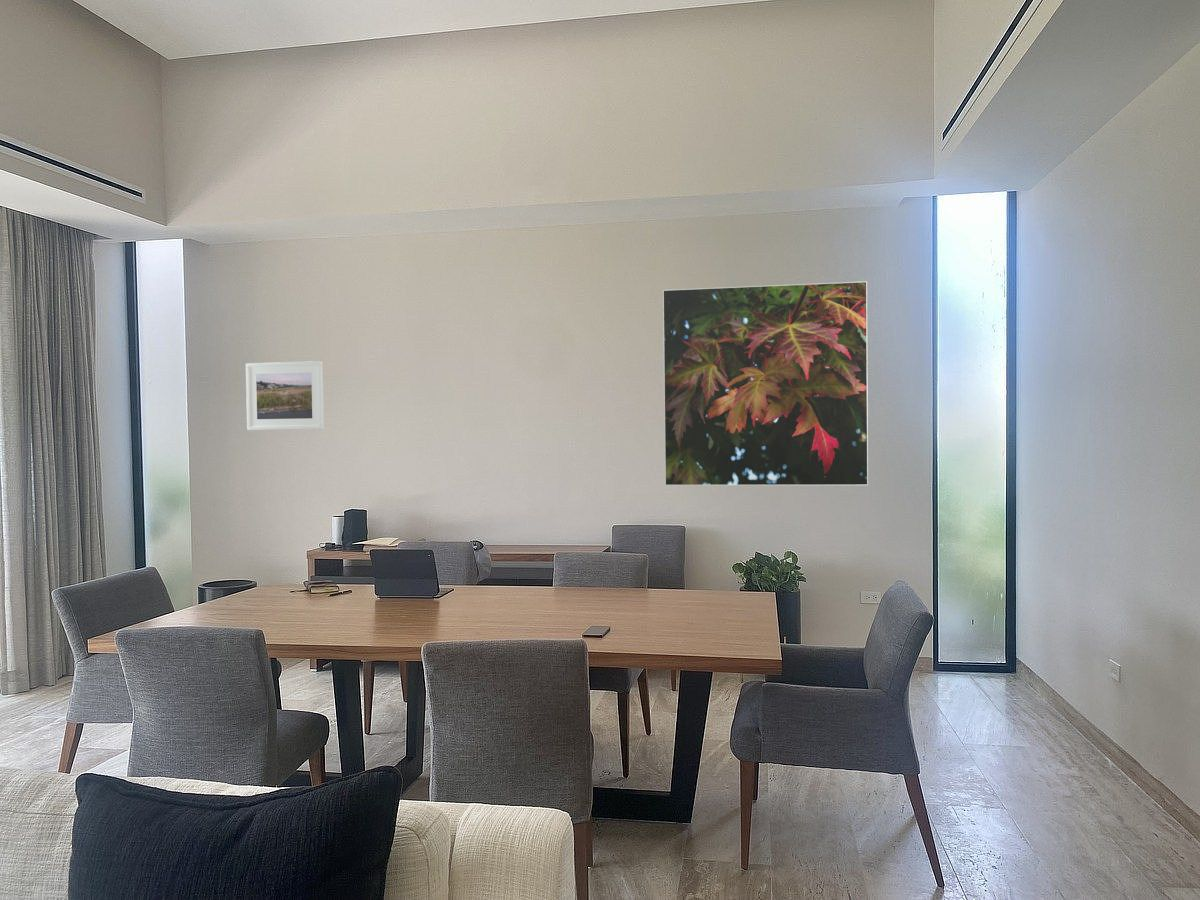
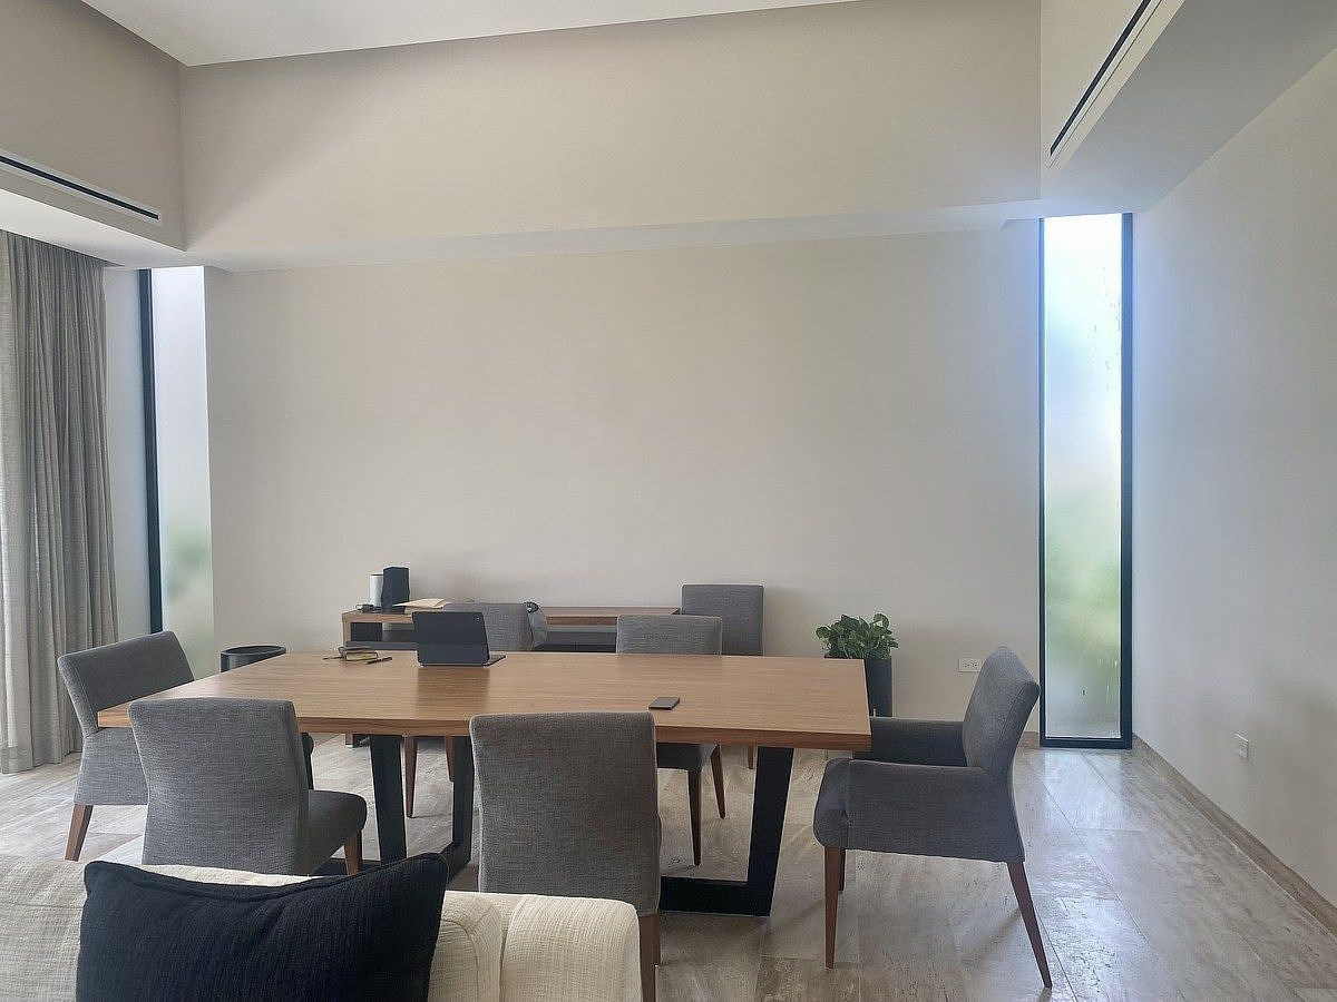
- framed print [662,280,869,486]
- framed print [245,360,325,431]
